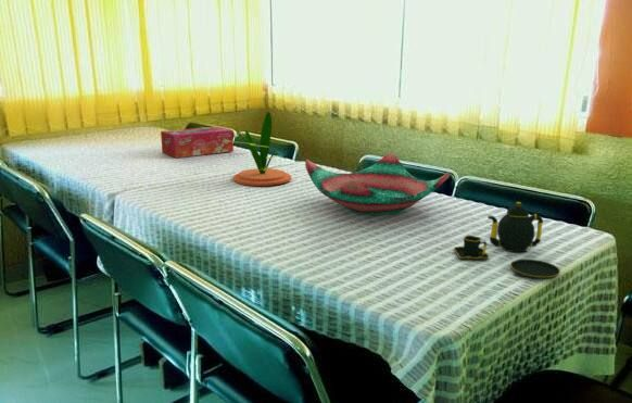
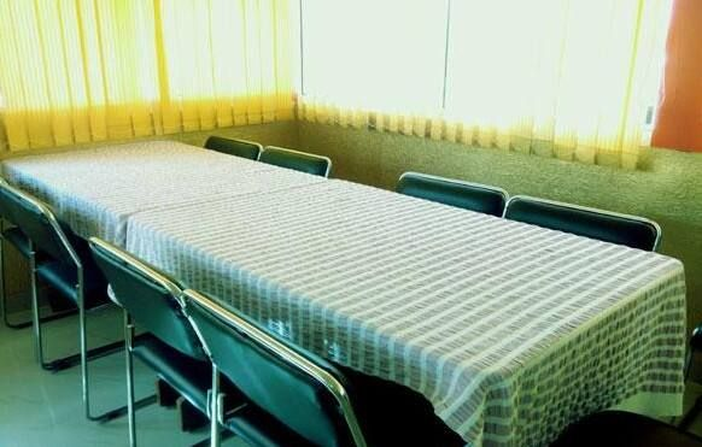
- tissue box [160,125,235,159]
- plant [226,111,292,187]
- teapot [453,201,561,281]
- decorative bowl [304,152,451,216]
